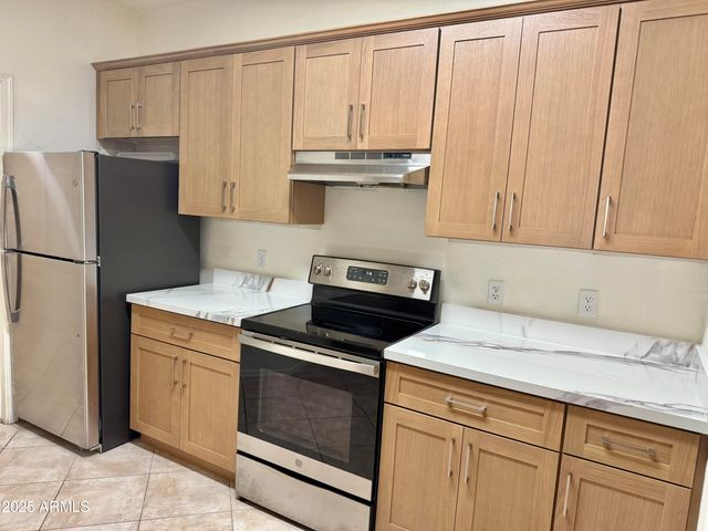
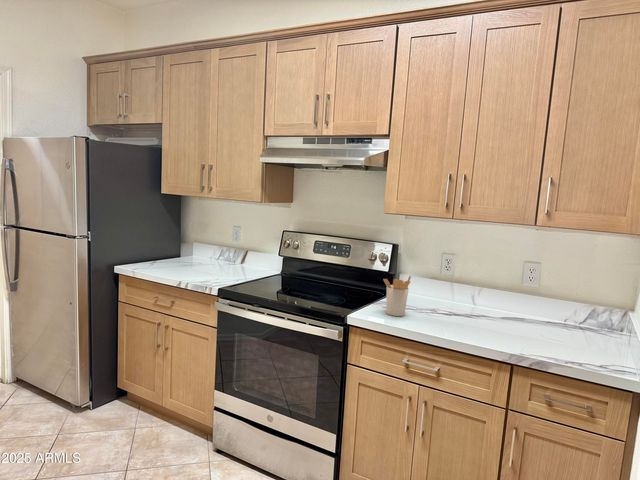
+ utensil holder [383,275,412,317]
